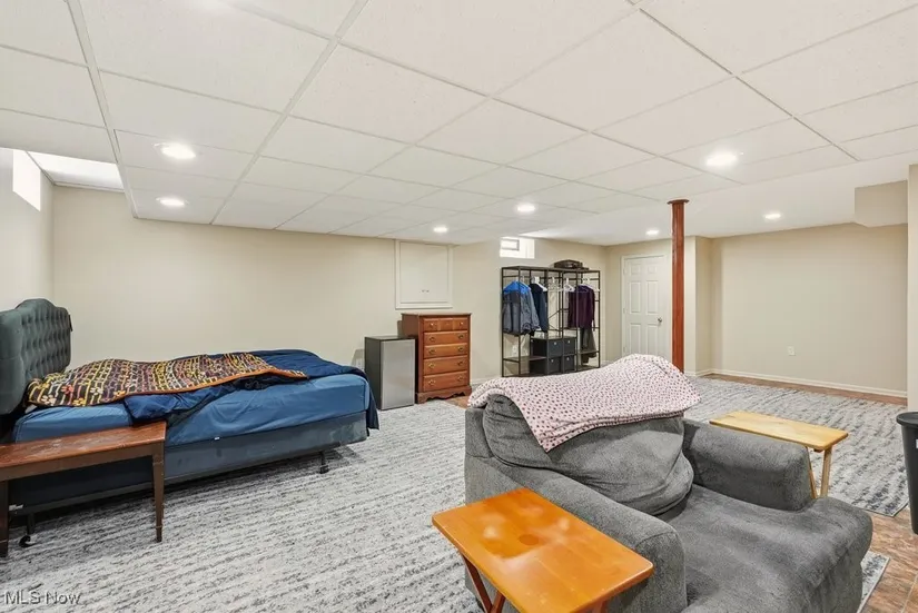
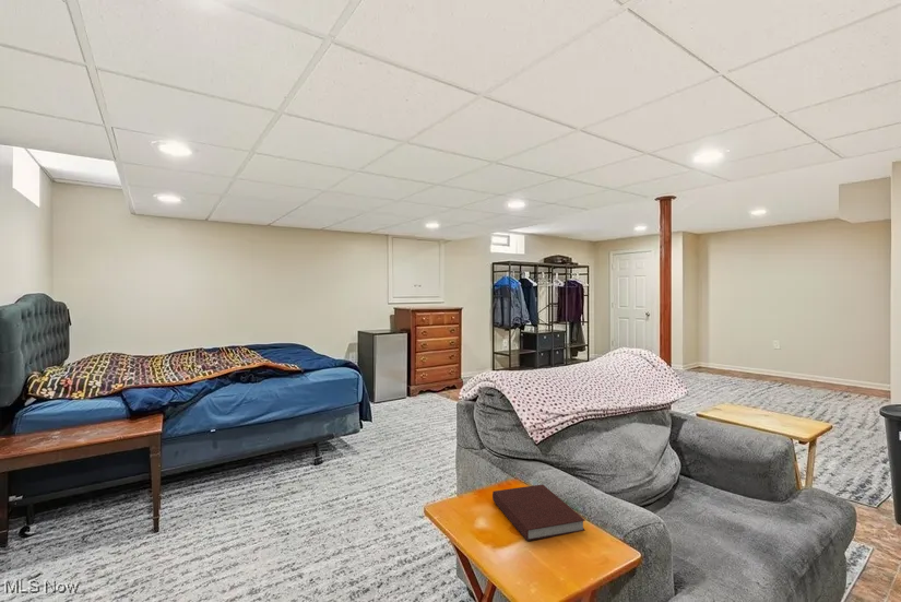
+ notebook [491,484,586,542]
